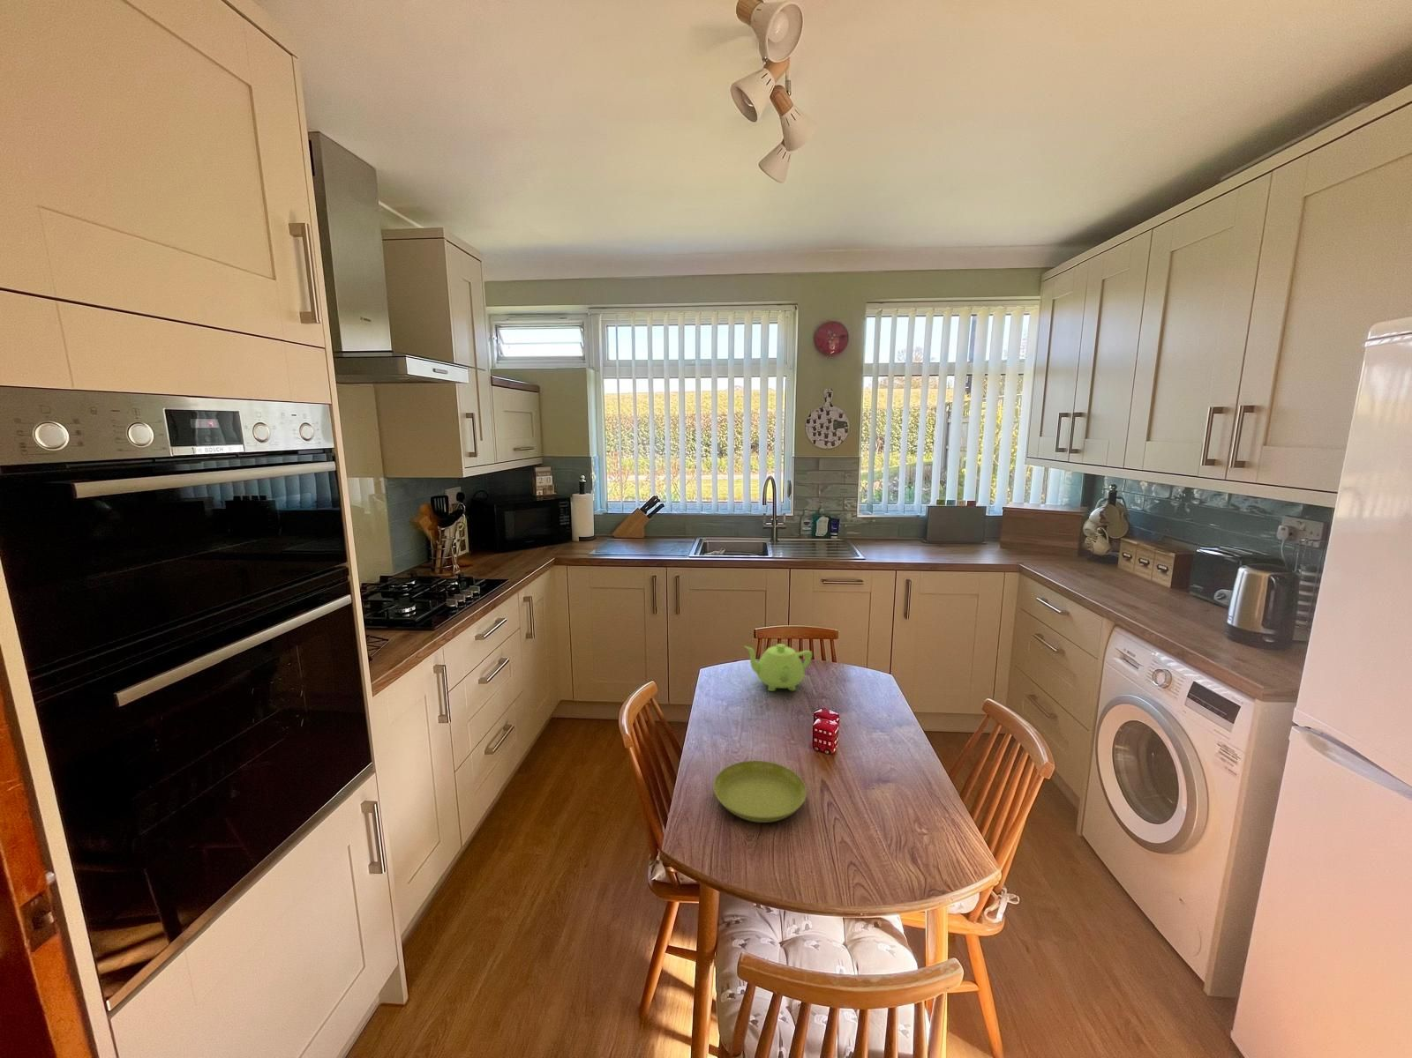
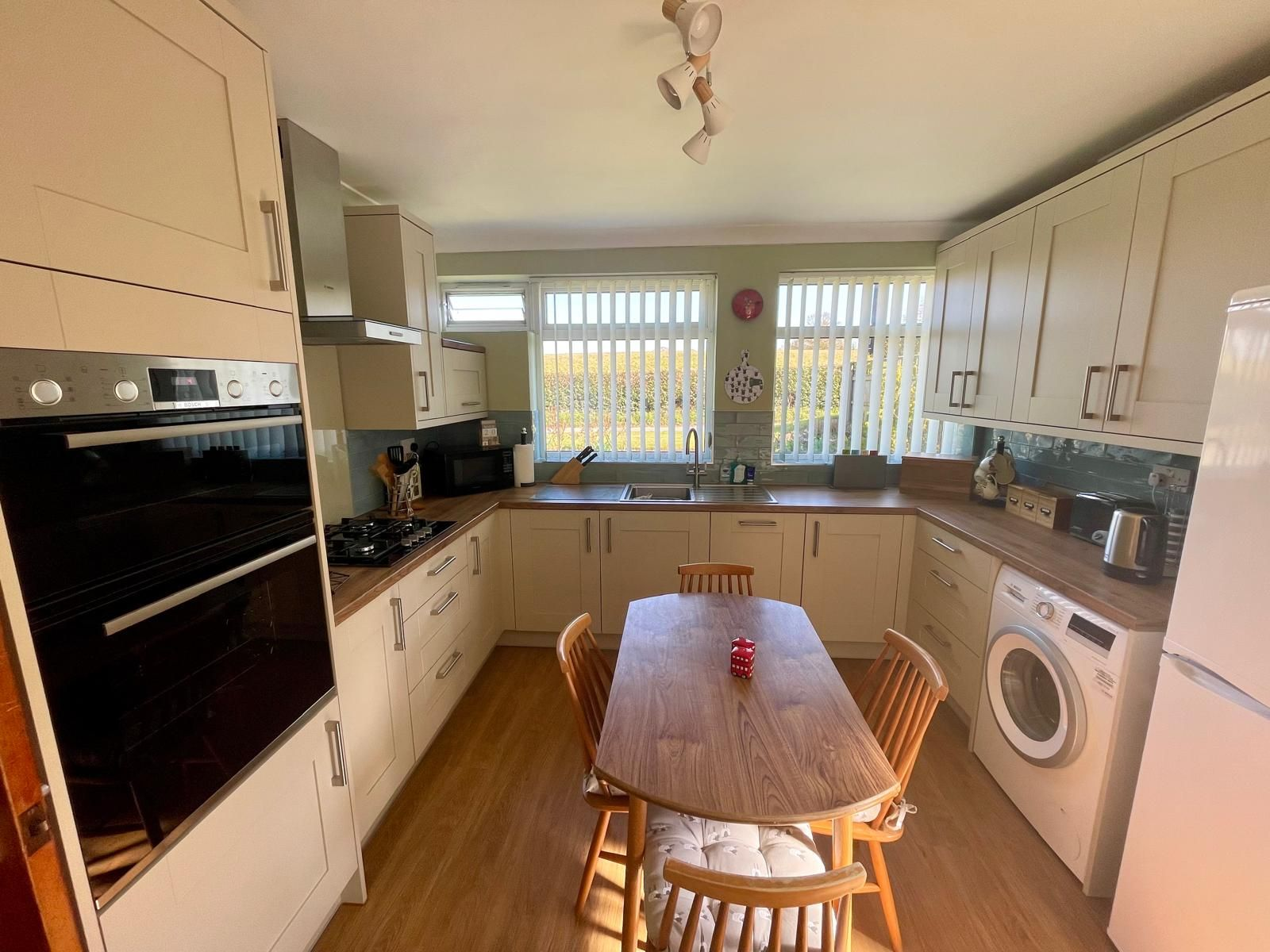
- teapot [744,642,813,692]
- saucer [713,760,807,824]
